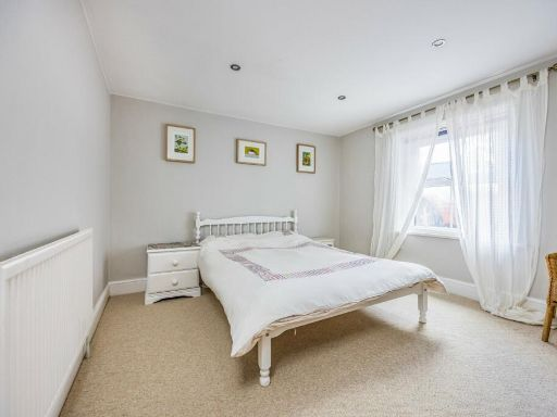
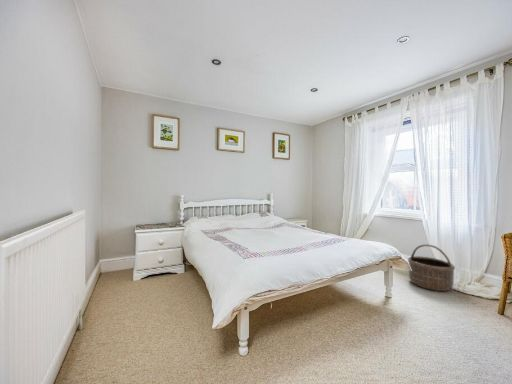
+ basket [407,243,456,292]
